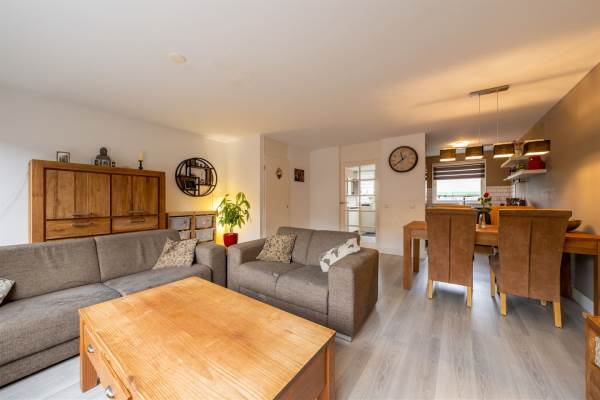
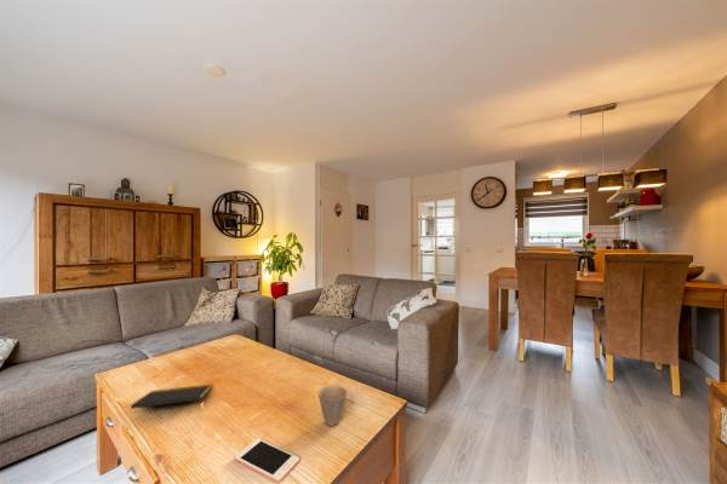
+ cup [317,384,349,427]
+ cell phone [234,438,300,484]
+ notepad [130,382,213,410]
